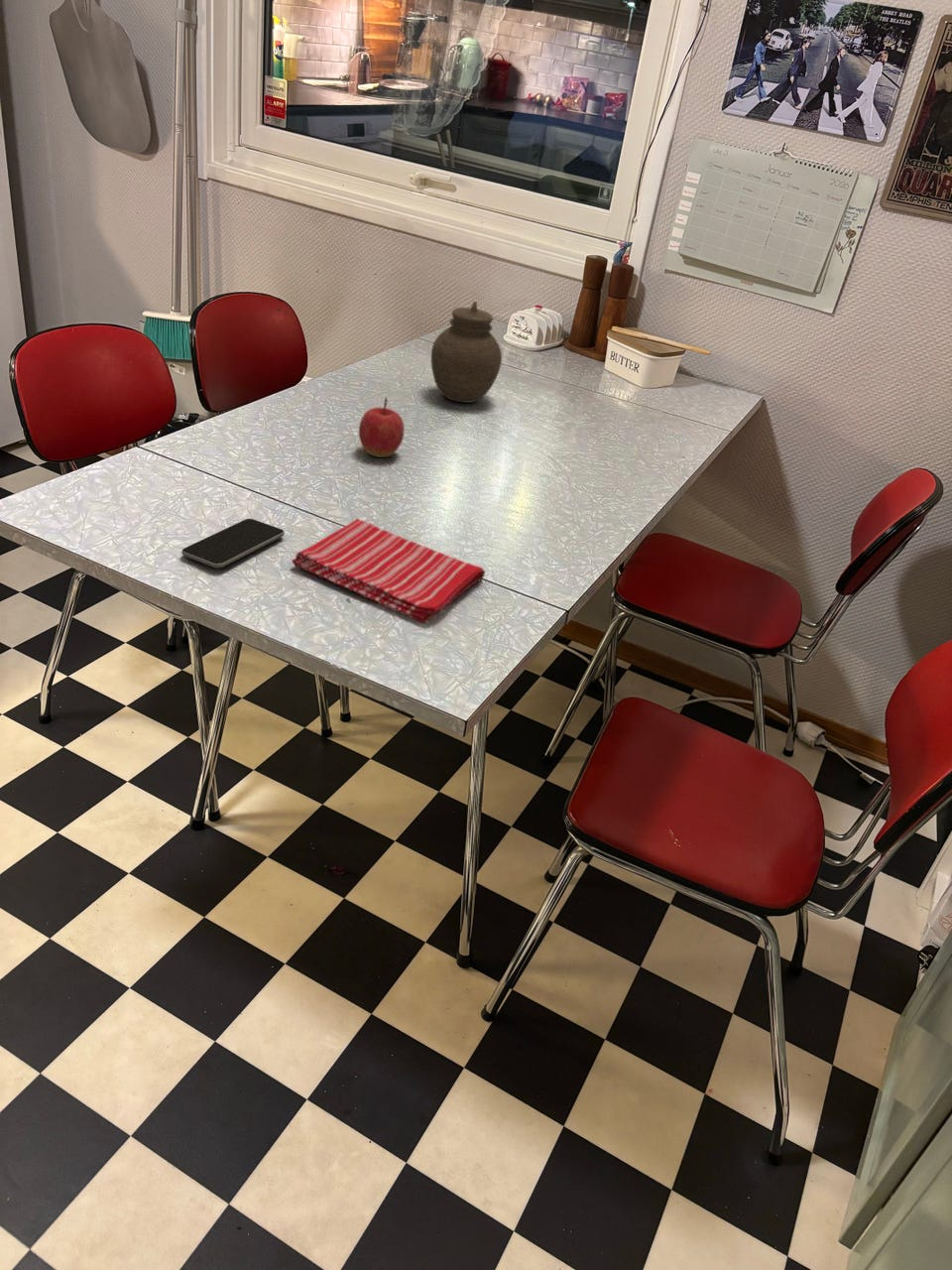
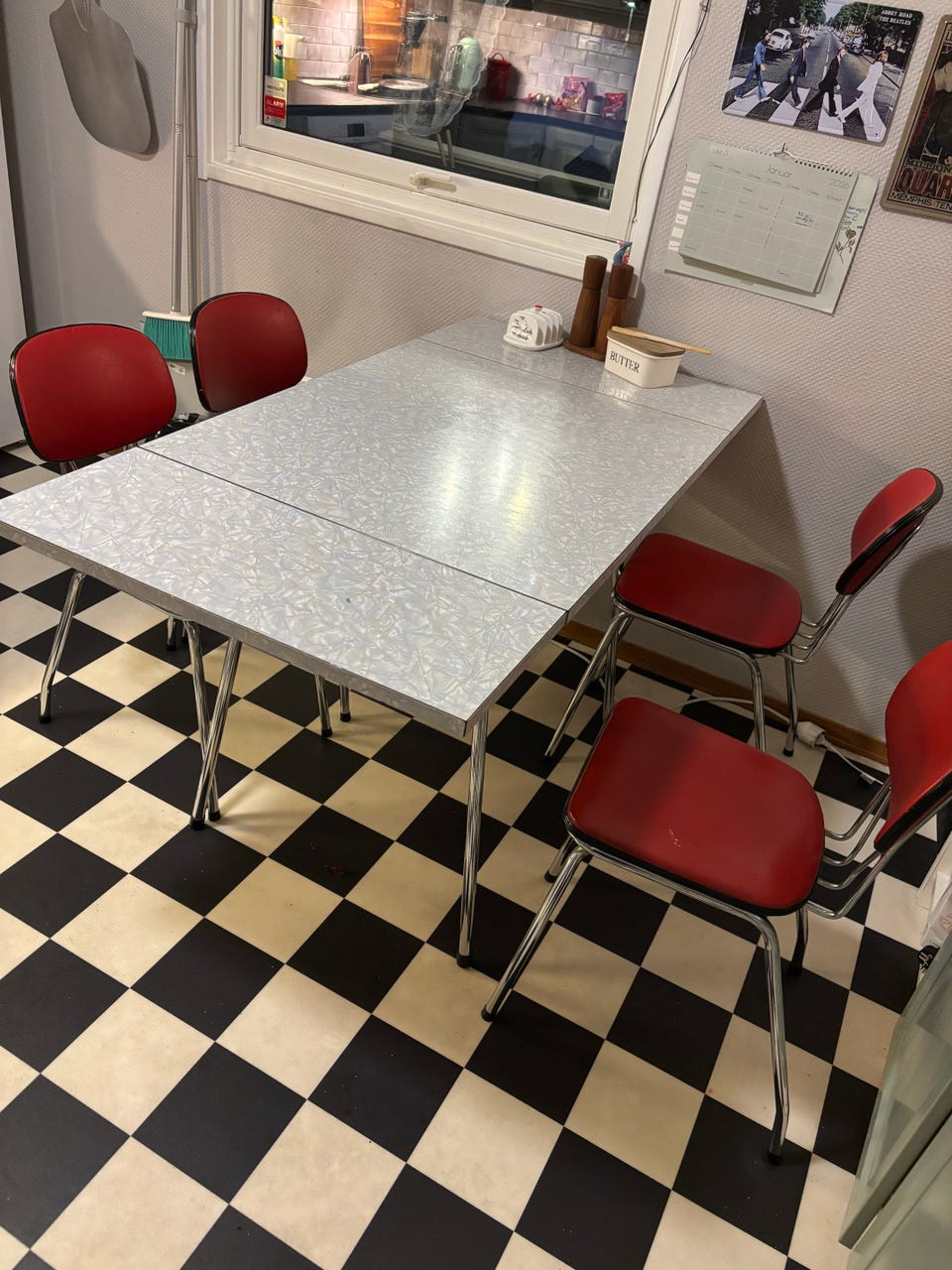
- smartphone [180,518,286,569]
- dish towel [291,518,486,624]
- jar [430,301,503,404]
- apple [358,397,406,458]
